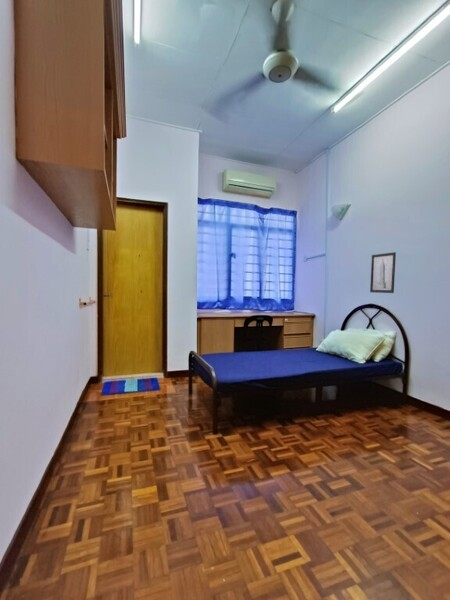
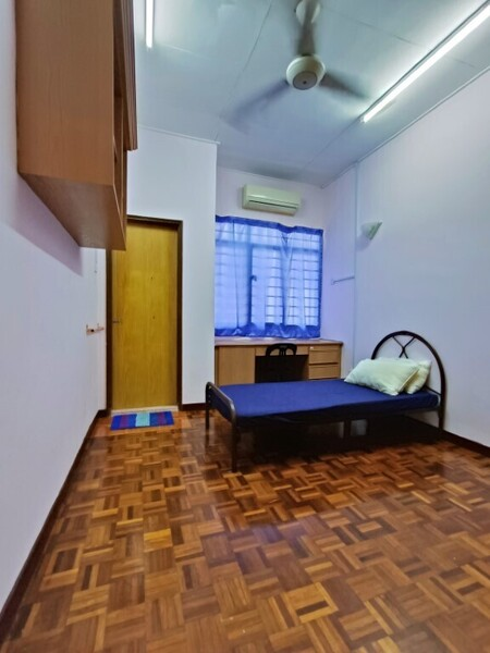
- wall art [369,251,397,294]
